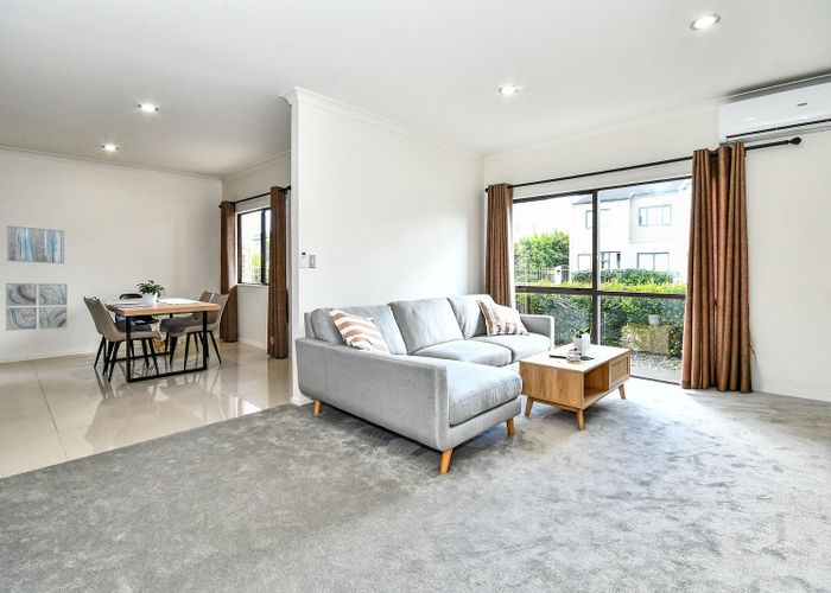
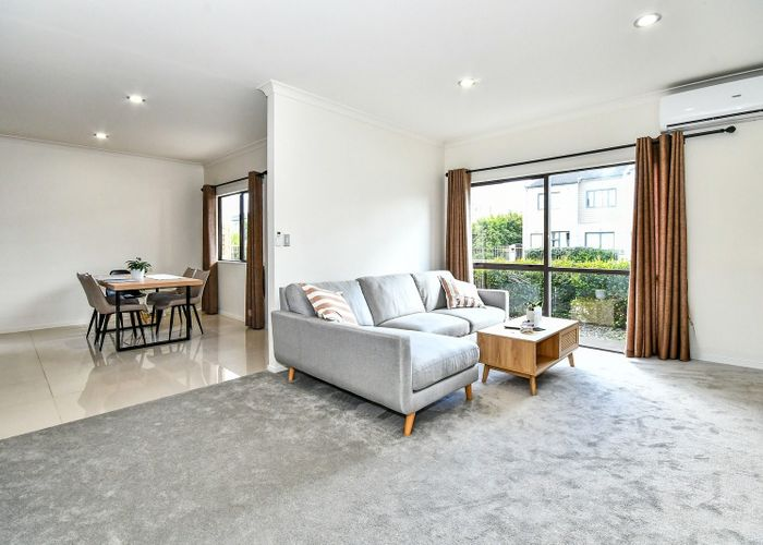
- wall art [5,282,69,332]
- wall art [6,225,65,264]
